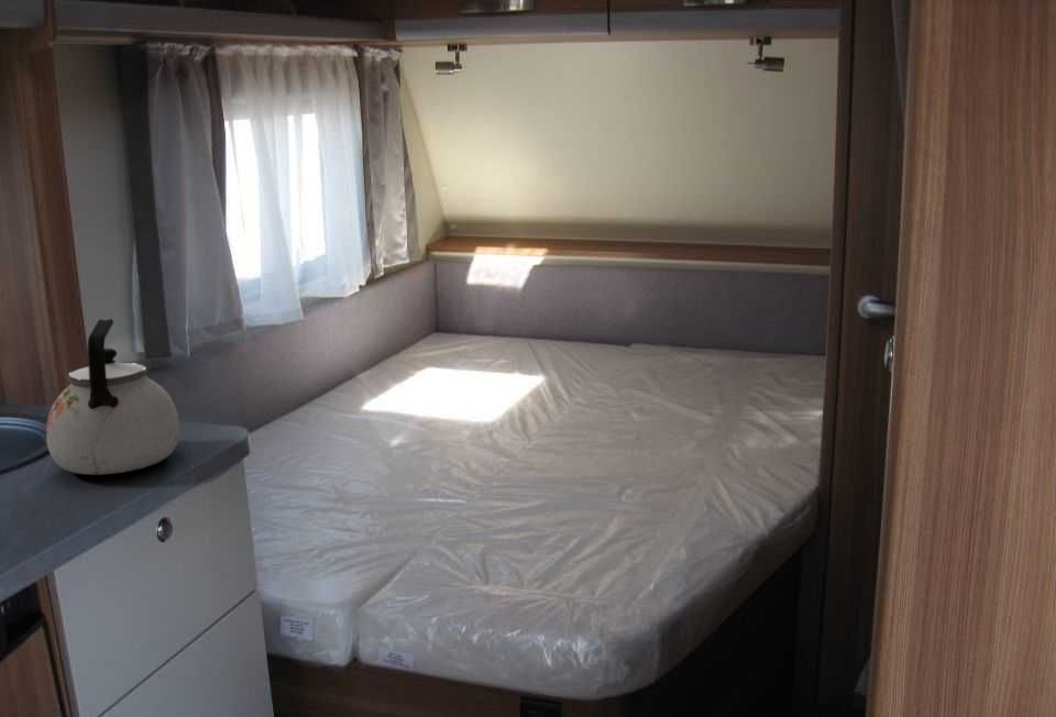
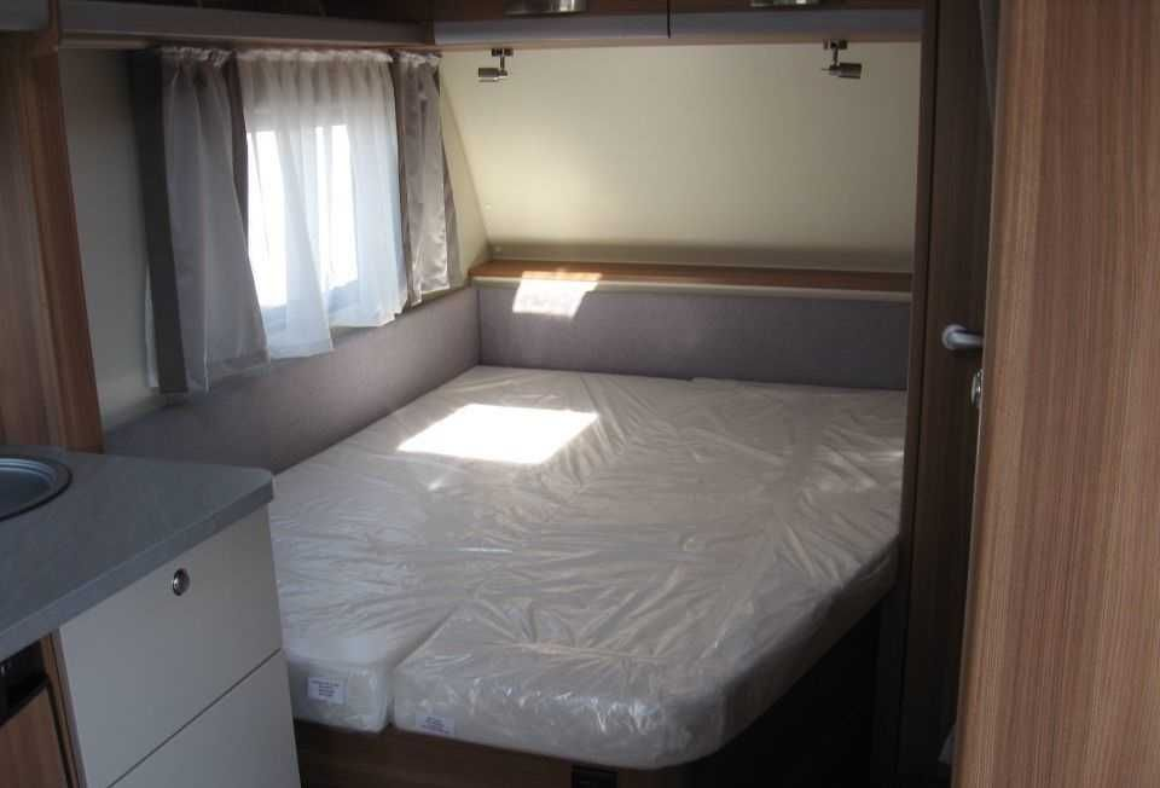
- kettle [45,318,180,475]
